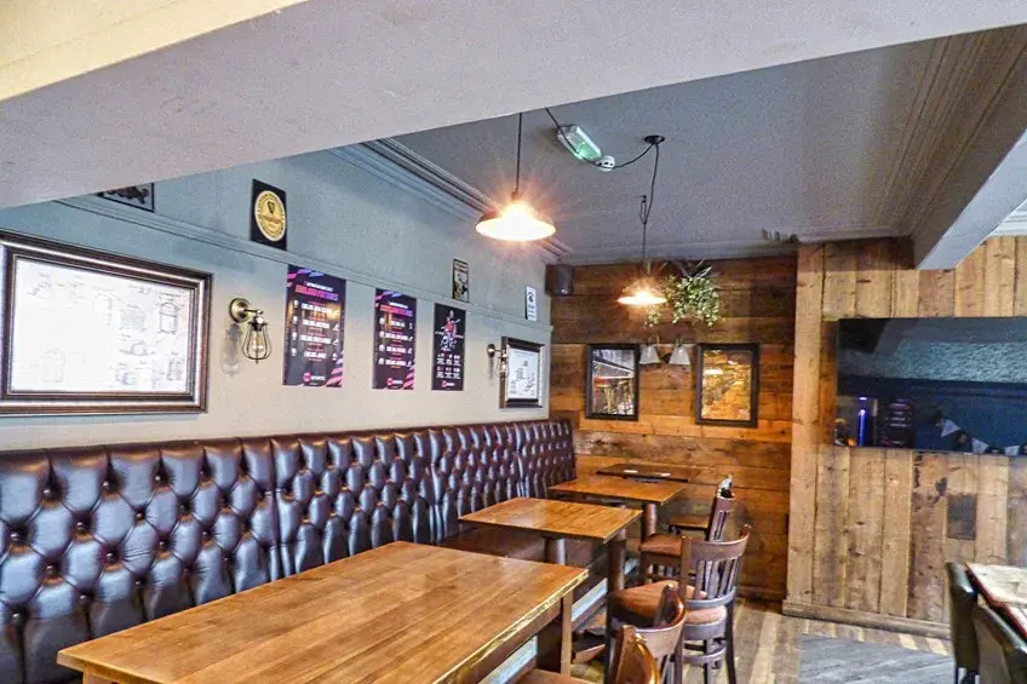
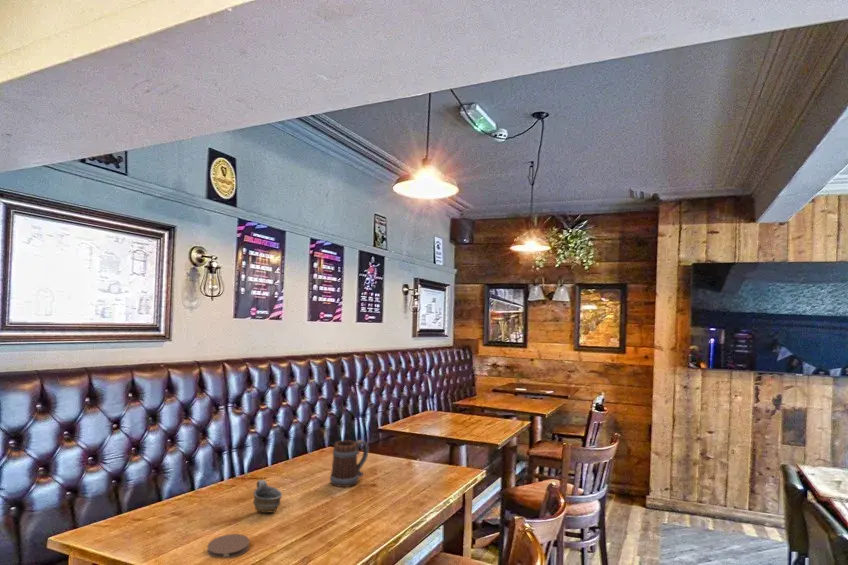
+ cup [252,479,283,514]
+ beer mug [329,439,370,488]
+ coaster [206,533,250,559]
